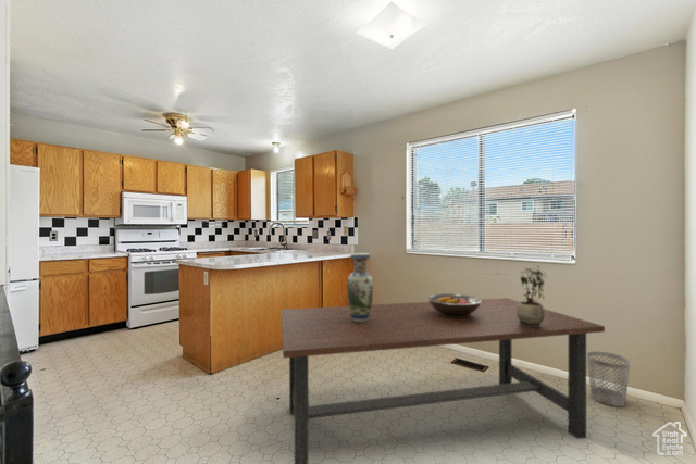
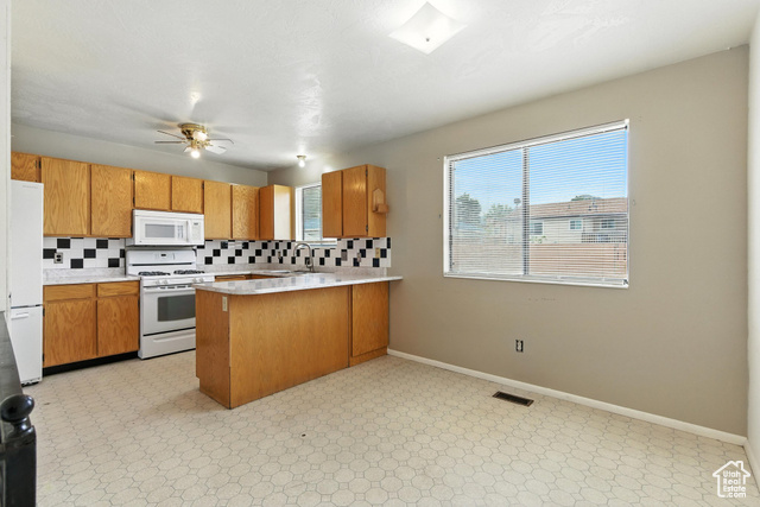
- vase [346,253,374,322]
- potted plant [517,266,547,327]
- dining table [279,297,606,464]
- wastebasket [586,350,631,407]
- fruit bowl [426,292,482,316]
